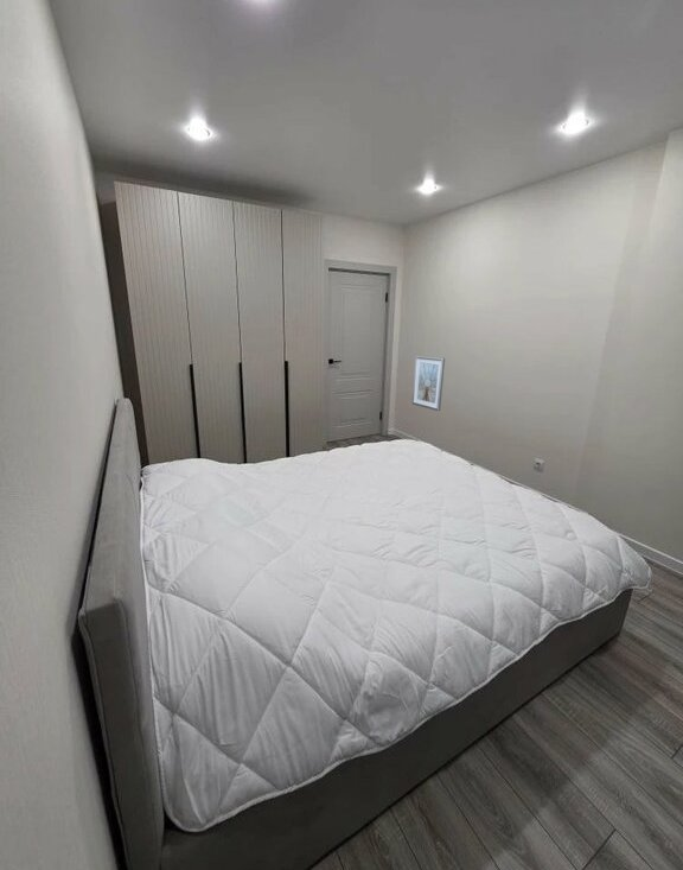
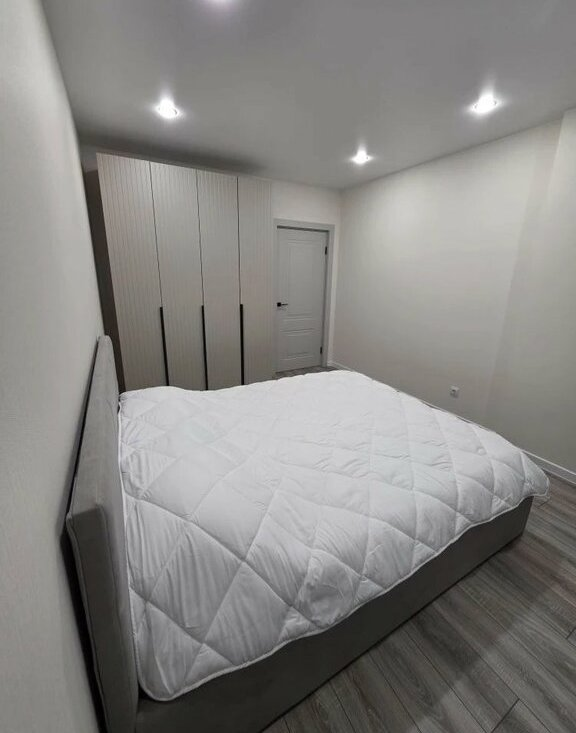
- picture frame [411,355,446,412]
